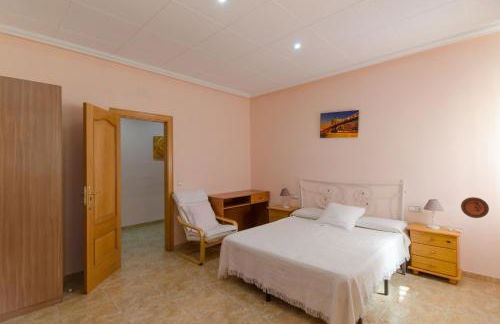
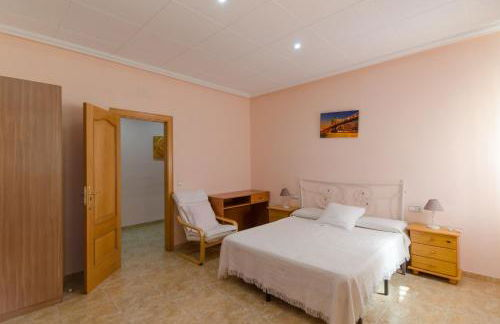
- decorative plate [460,196,490,219]
